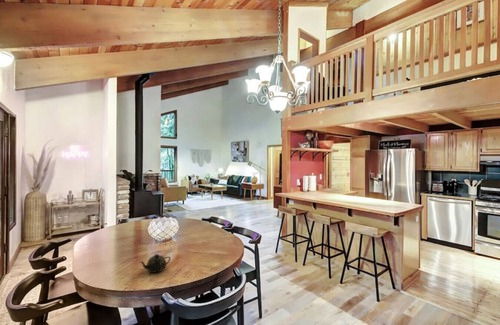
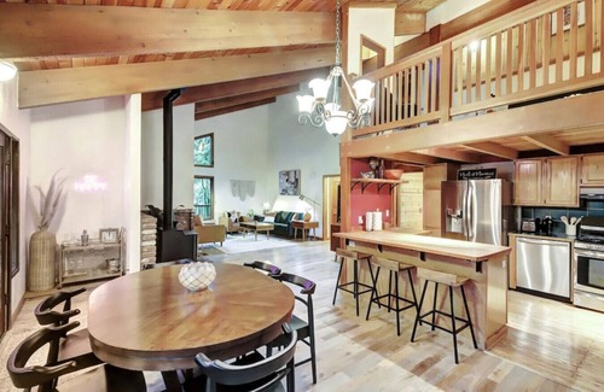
- teapot [139,253,172,274]
